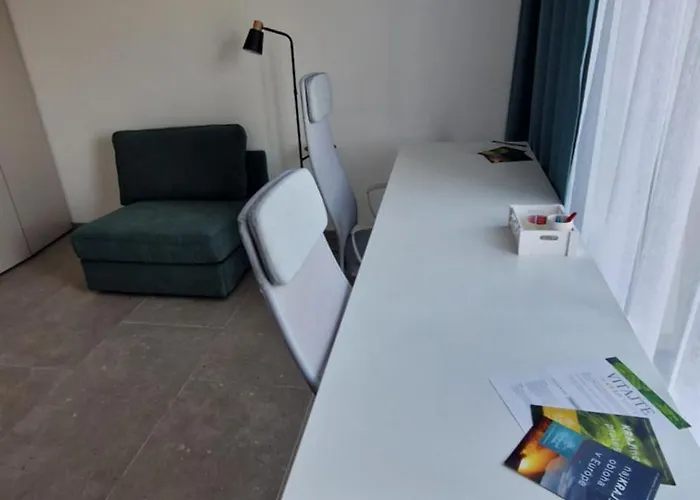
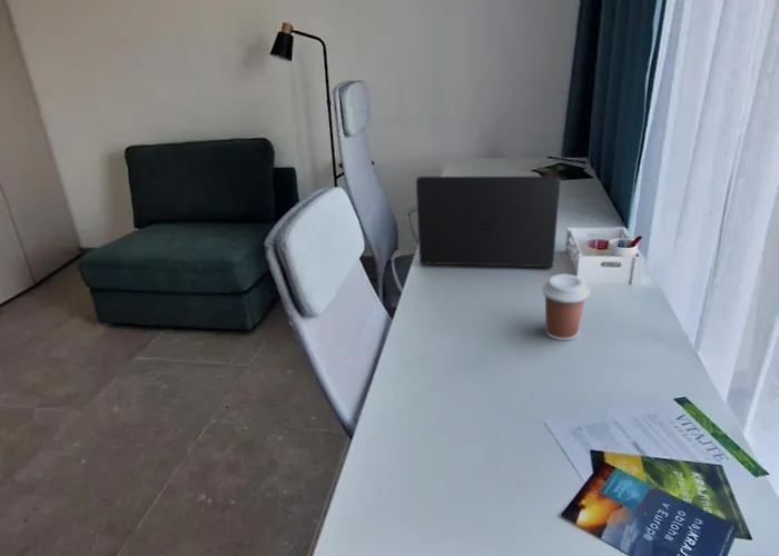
+ laptop [415,176,562,268]
+ coffee cup [541,274,590,341]
